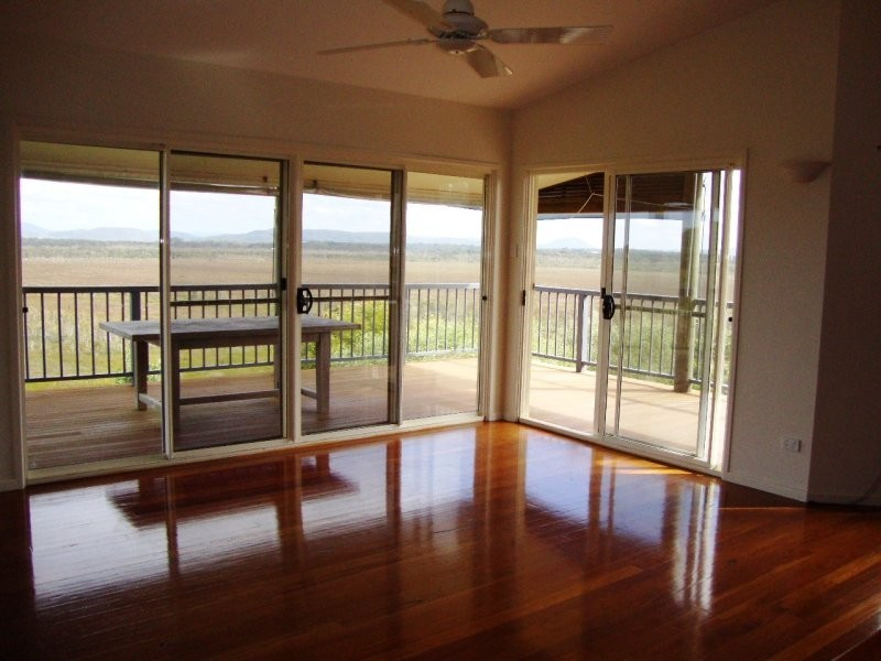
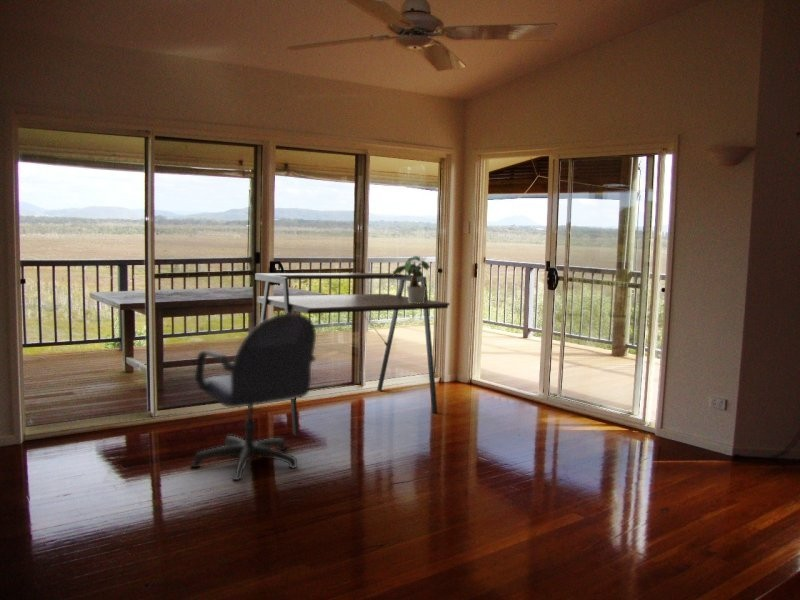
+ desk [247,272,451,436]
+ office chair [189,312,317,481]
+ potted plant [392,255,431,304]
